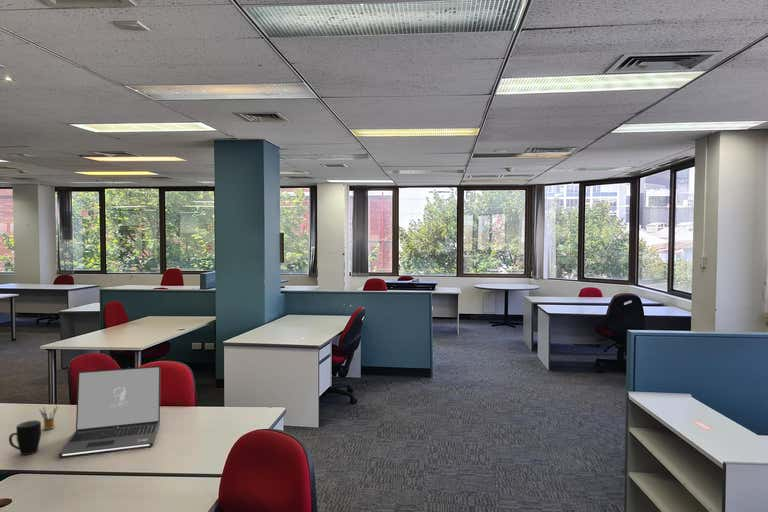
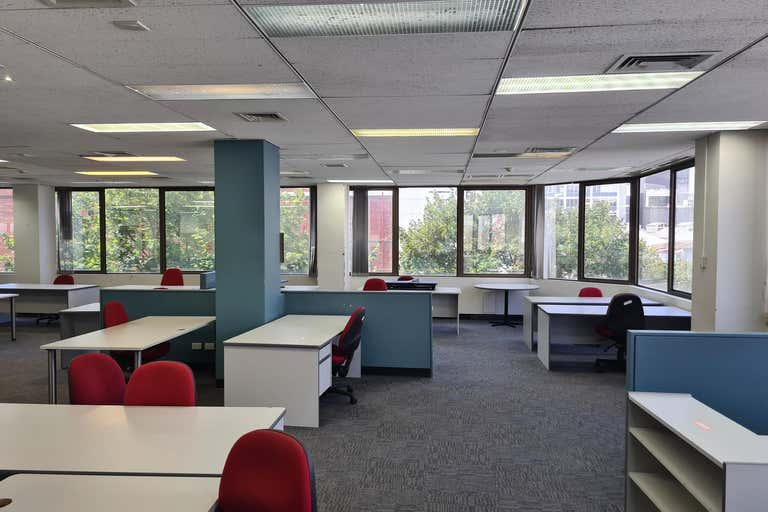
- mug [8,419,42,456]
- pencil box [38,405,59,431]
- laptop [57,365,161,458]
